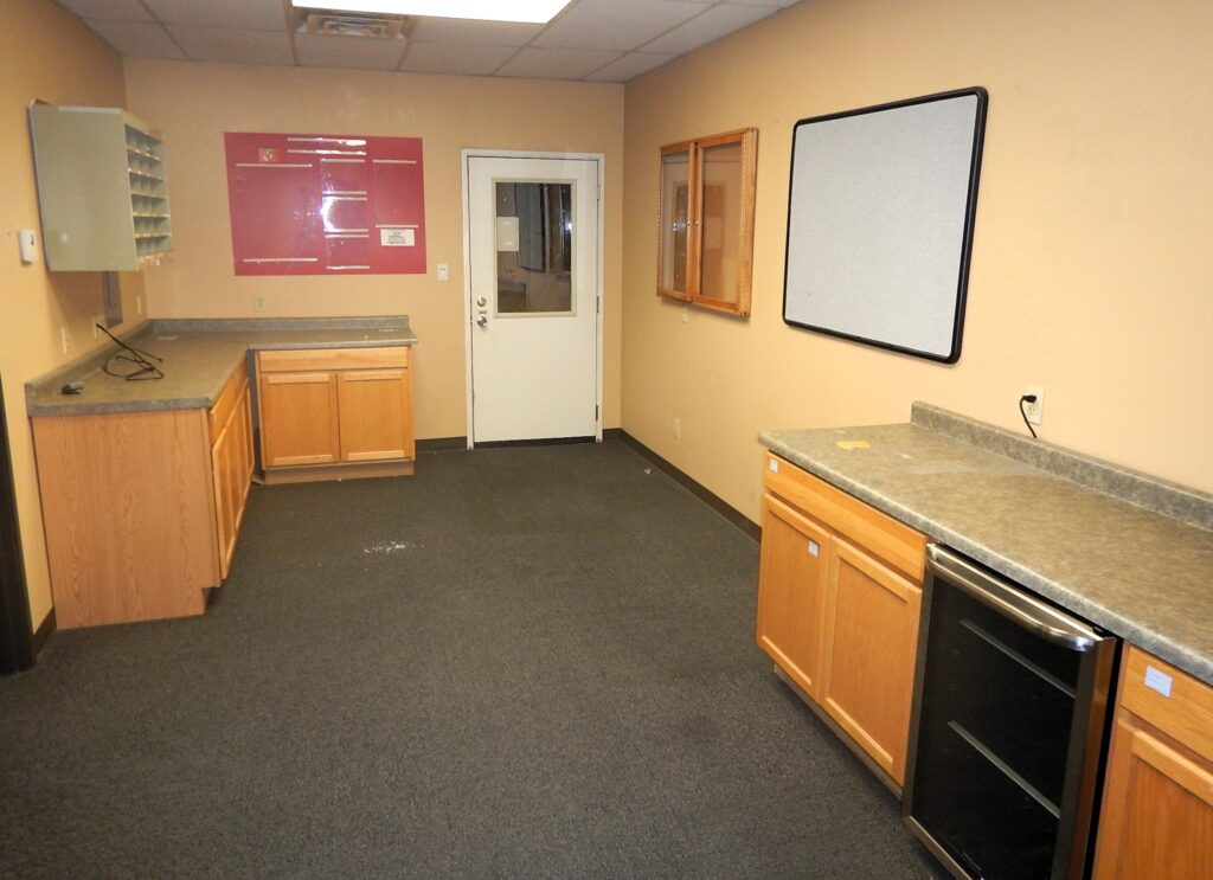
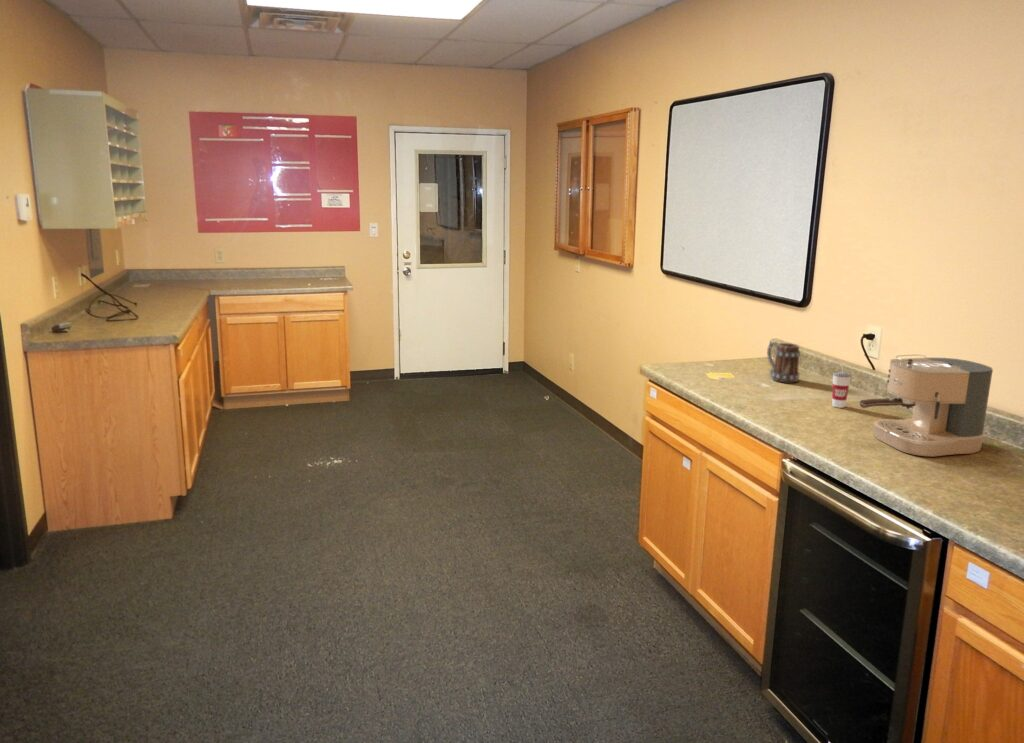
+ coffee maker [859,354,994,457]
+ mug [766,341,801,383]
+ cup [831,361,852,409]
